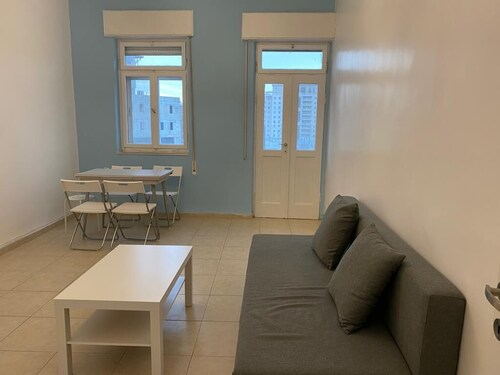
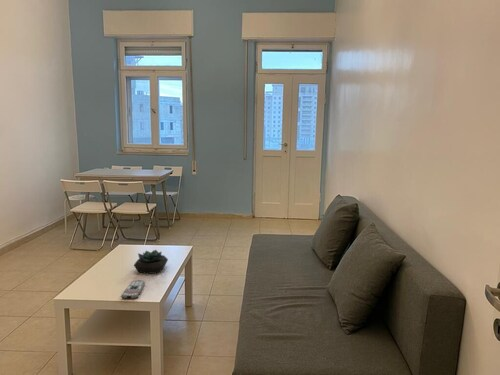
+ remote control [120,279,146,300]
+ succulent plant [133,249,169,275]
